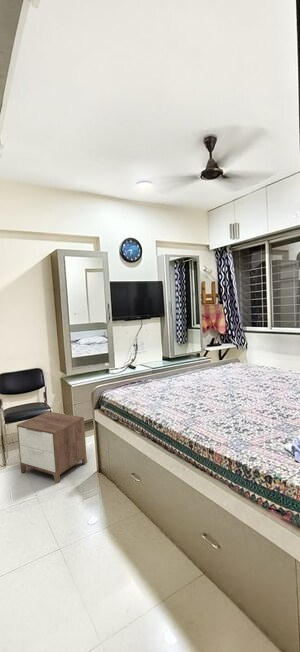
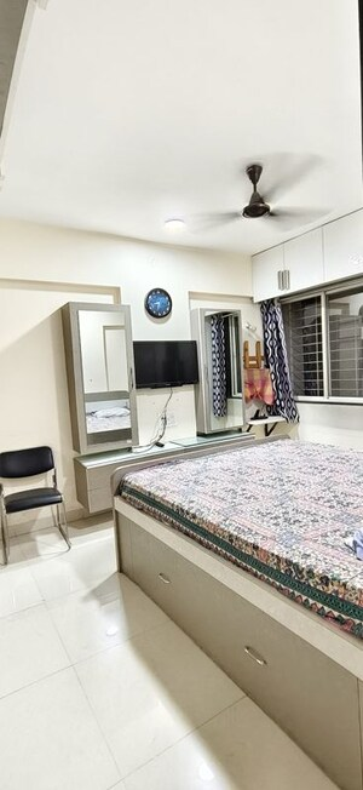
- nightstand [16,411,88,484]
